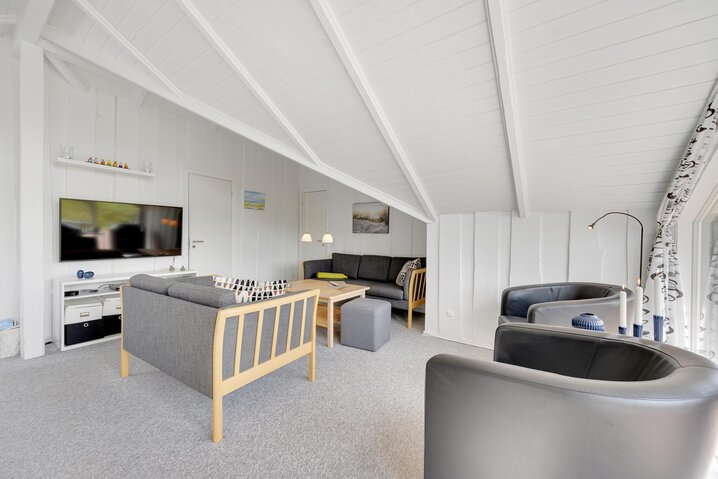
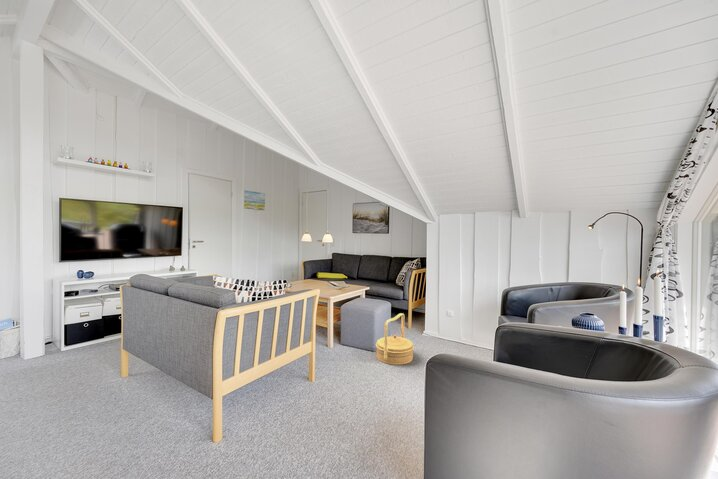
+ woven basket [375,312,415,366]
